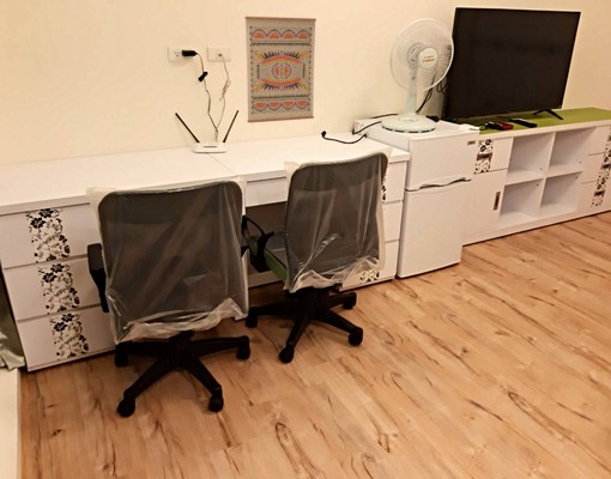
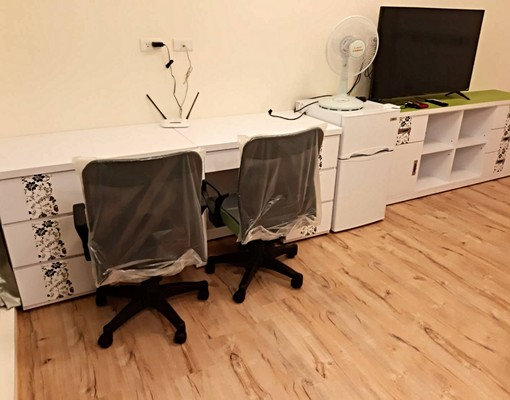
- wall art [243,16,317,125]
